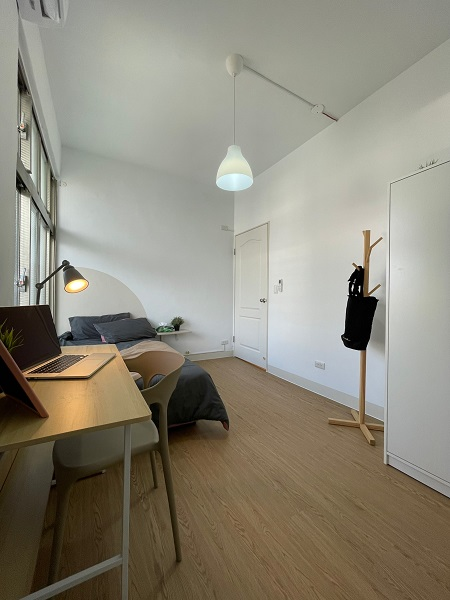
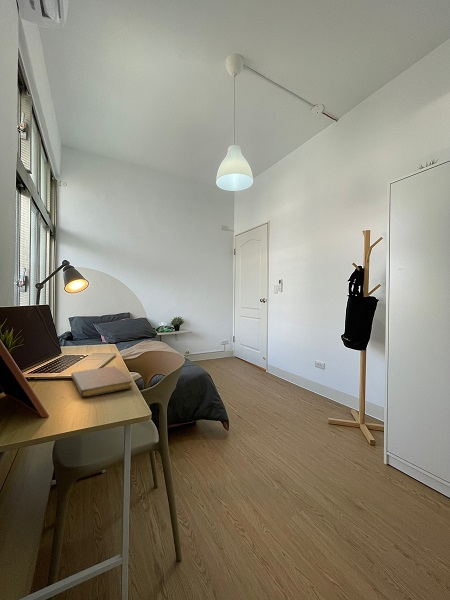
+ notebook [70,366,133,398]
